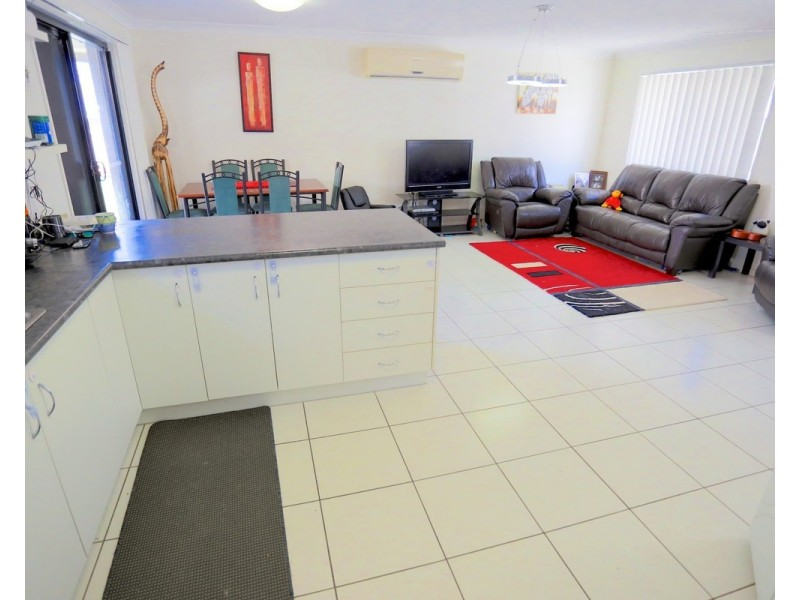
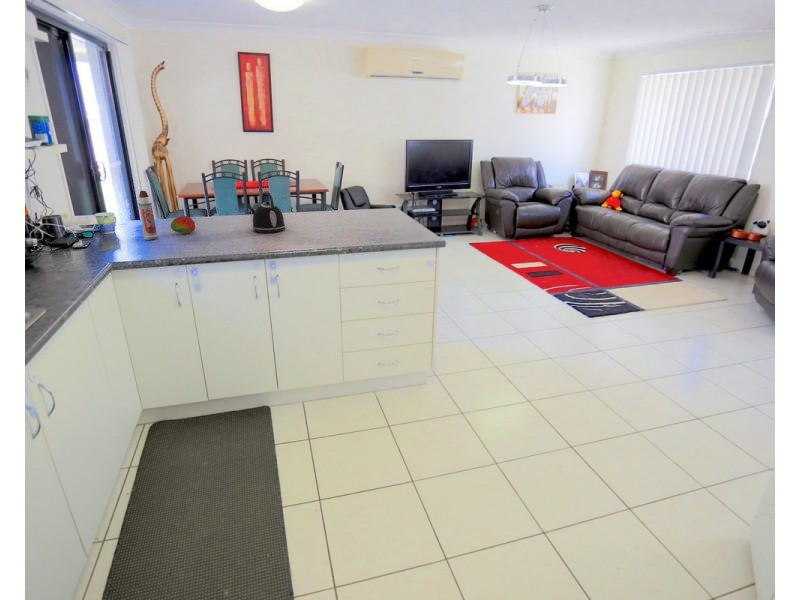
+ spray bottle [137,190,159,241]
+ fruit [170,215,196,235]
+ kettle [251,190,286,234]
